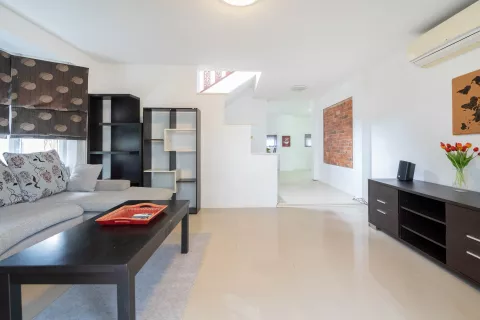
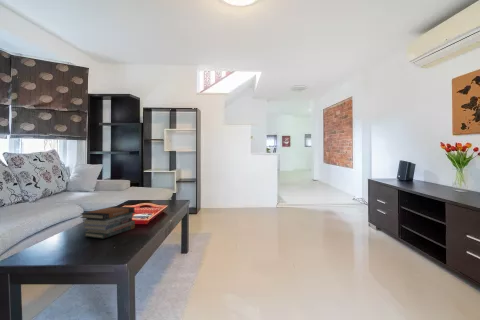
+ book stack [79,205,136,240]
